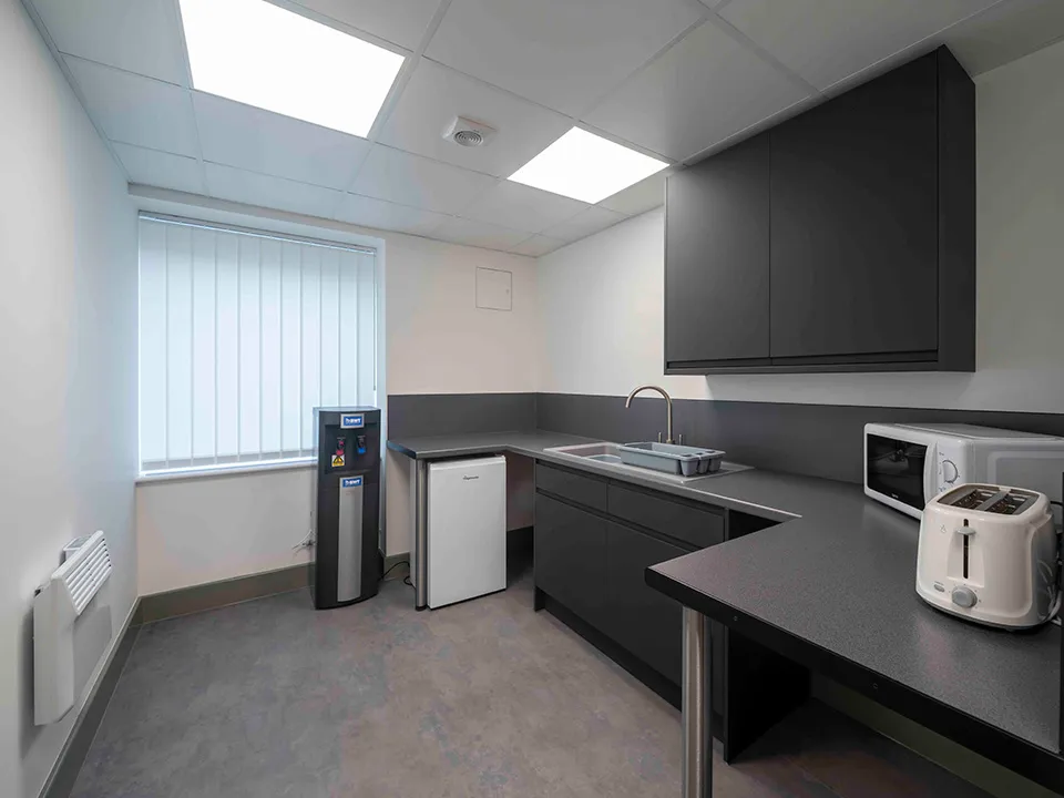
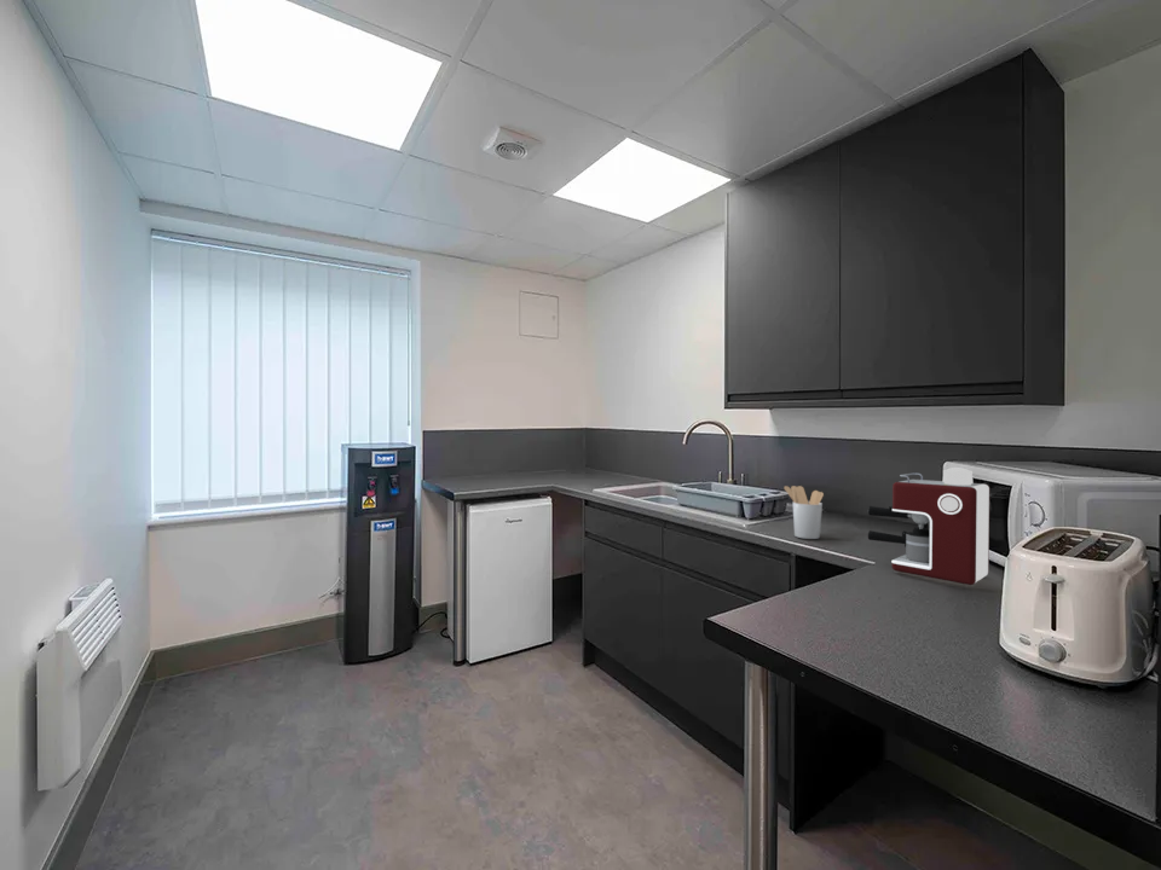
+ coffee maker [867,466,990,586]
+ utensil holder [782,485,825,540]
